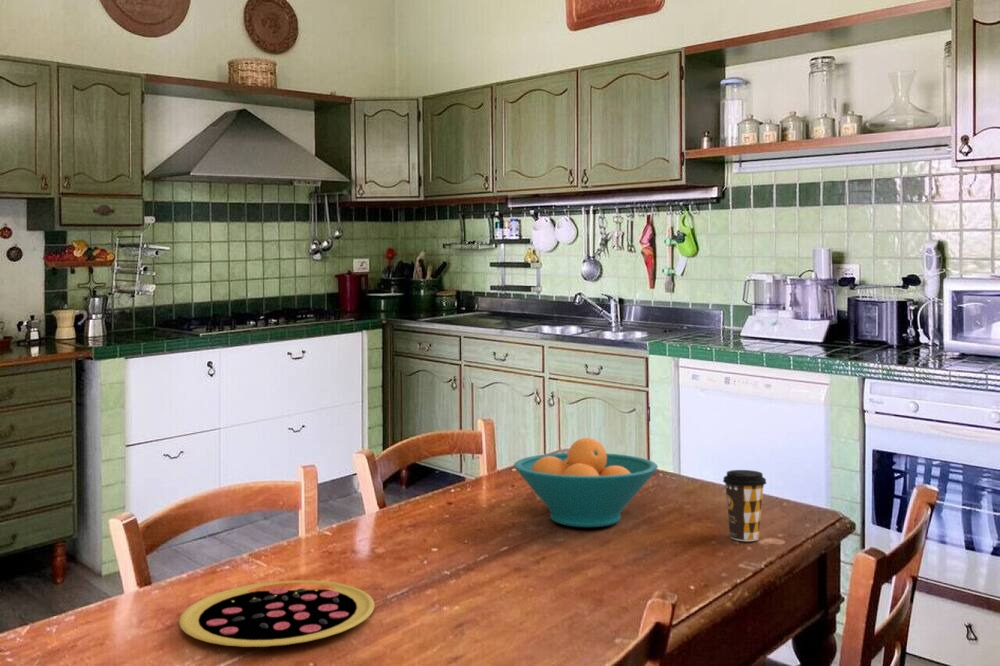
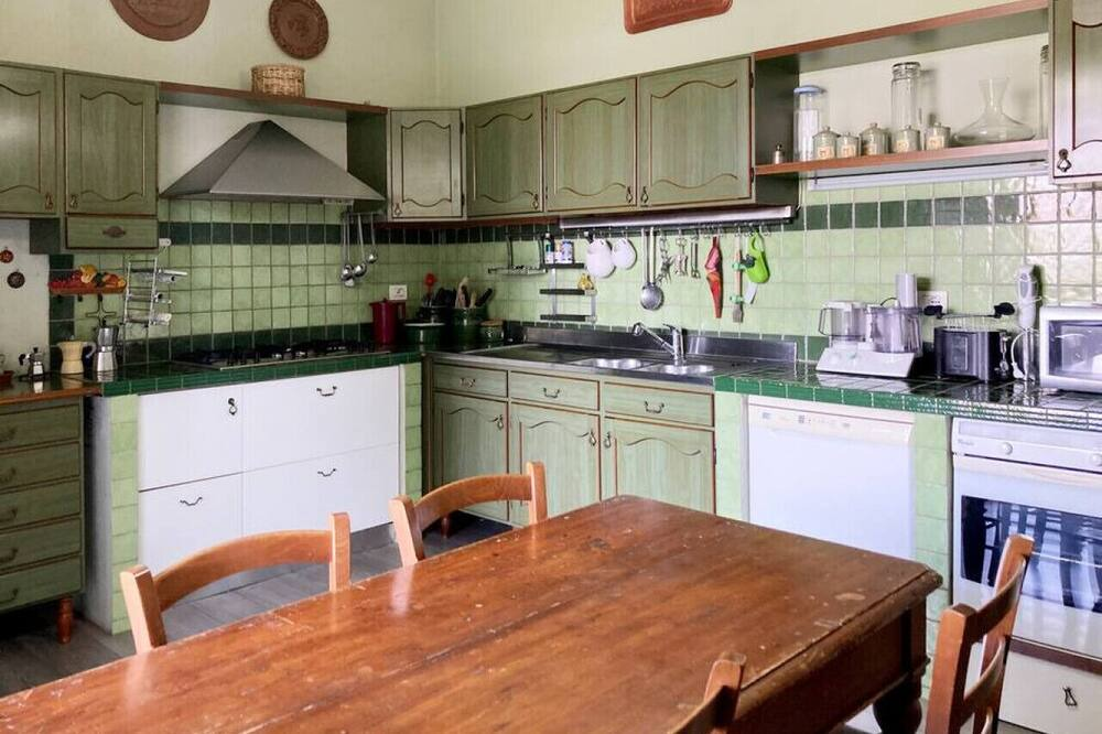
- fruit bowl [513,437,659,528]
- pizza [178,579,375,648]
- coffee cup [722,469,767,542]
